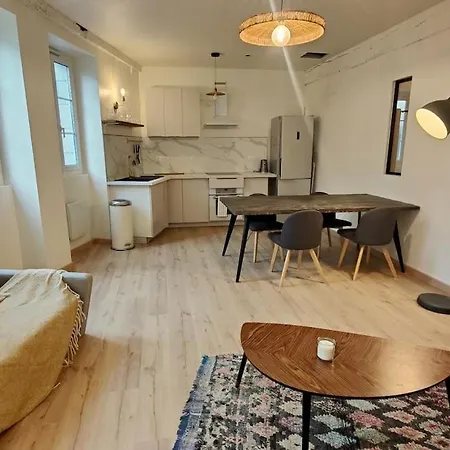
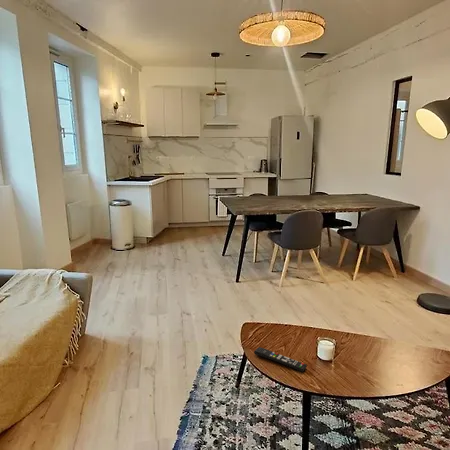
+ remote control [253,346,308,373]
